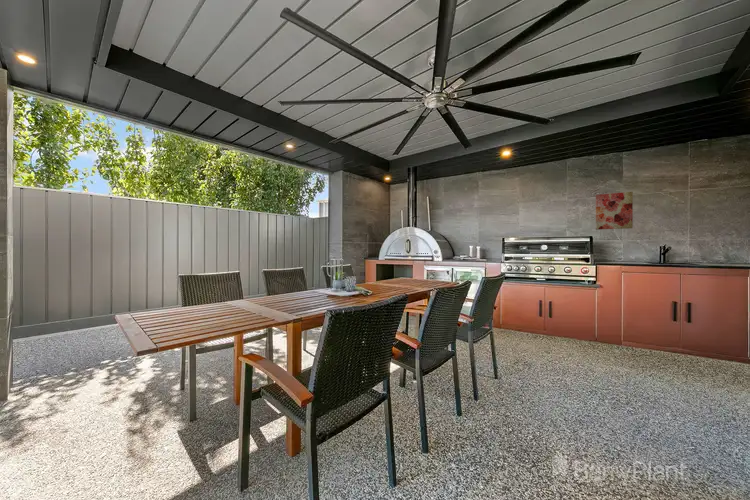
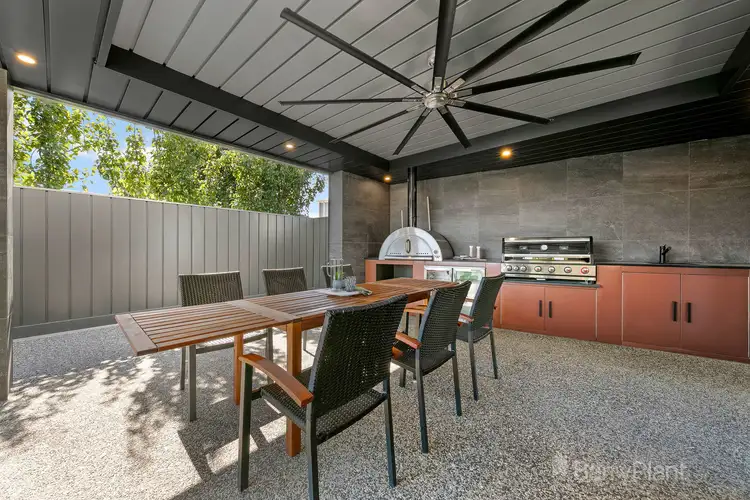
- wall art [595,191,634,231]
